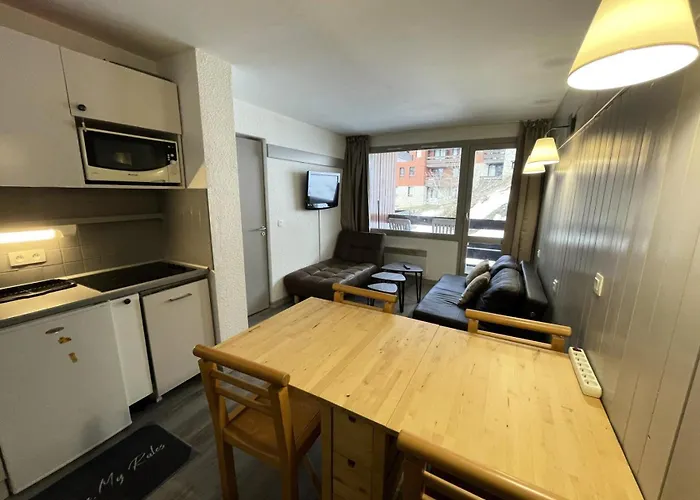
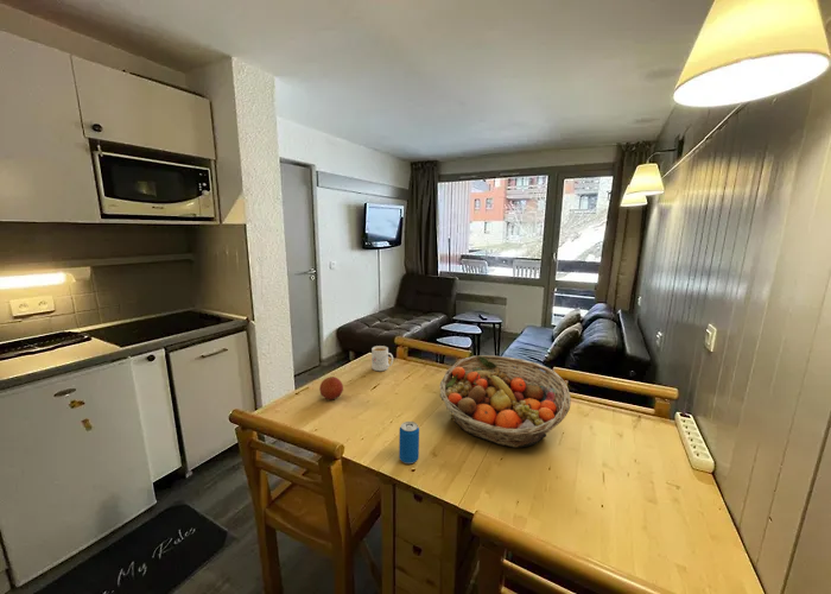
+ mug [370,345,394,372]
+ beverage can [398,421,420,465]
+ fruit [318,375,344,400]
+ fruit basket [438,354,572,449]
